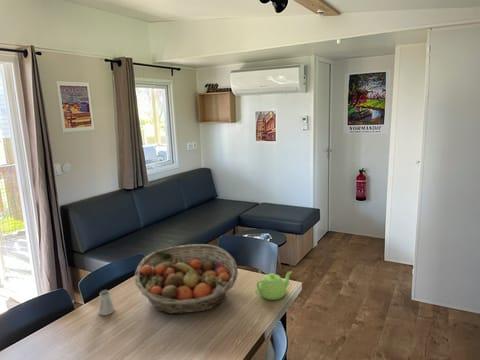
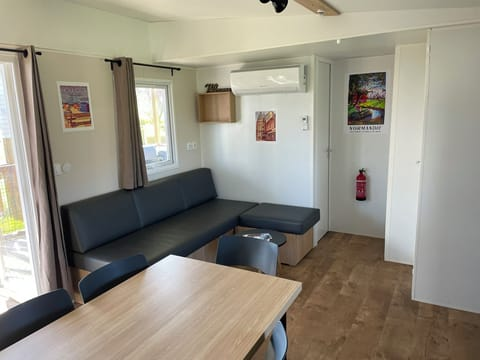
- fruit basket [134,243,239,315]
- teapot [255,270,293,301]
- saltshaker [97,289,116,316]
